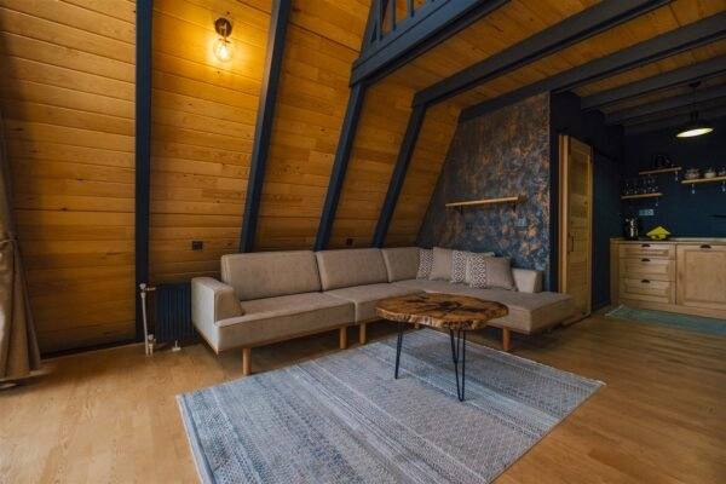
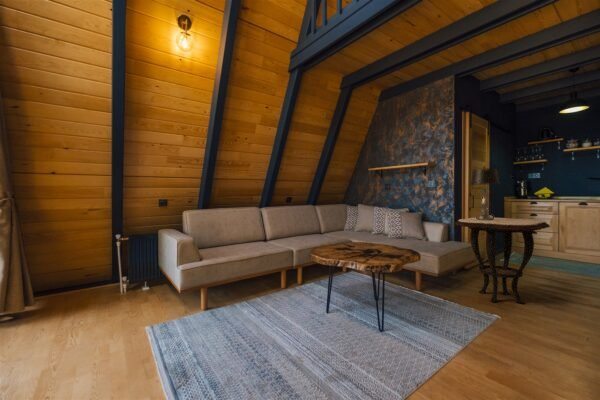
+ side table [454,217,551,305]
+ table lamp [469,167,501,220]
